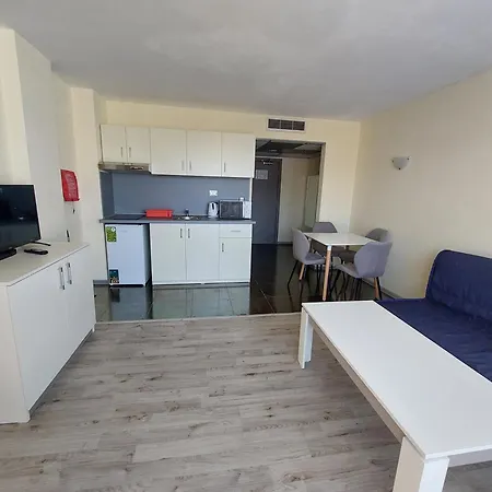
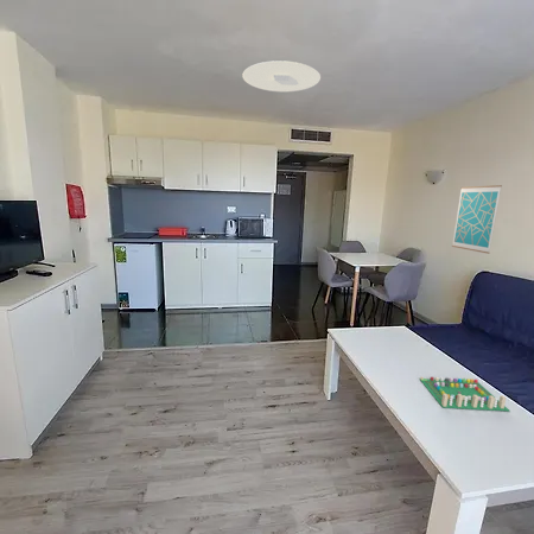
+ ceiling light [241,59,322,93]
+ wall art [451,184,503,255]
+ board game [419,376,510,412]
